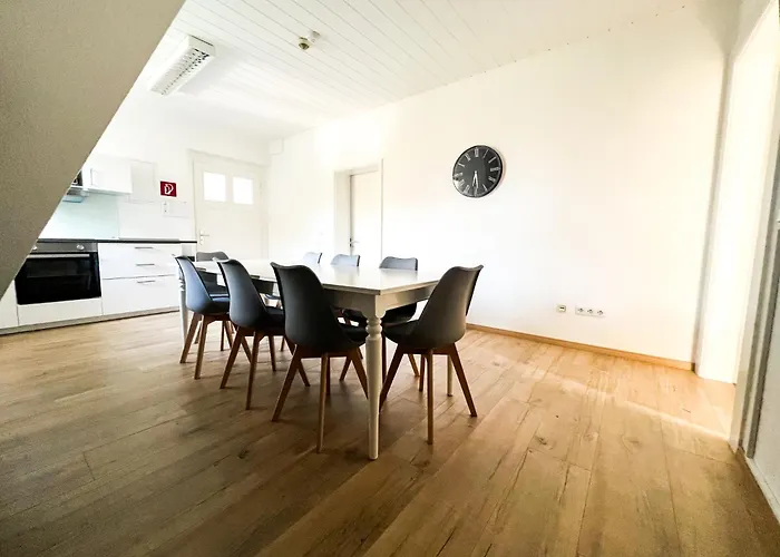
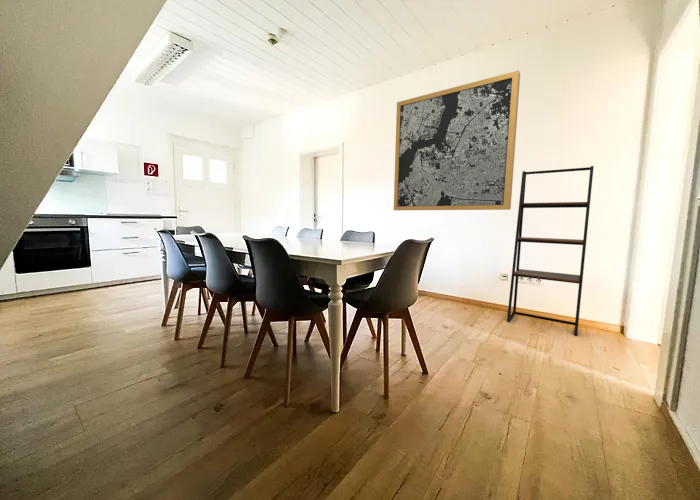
+ wall art [393,70,521,211]
+ shelving unit [506,165,595,337]
